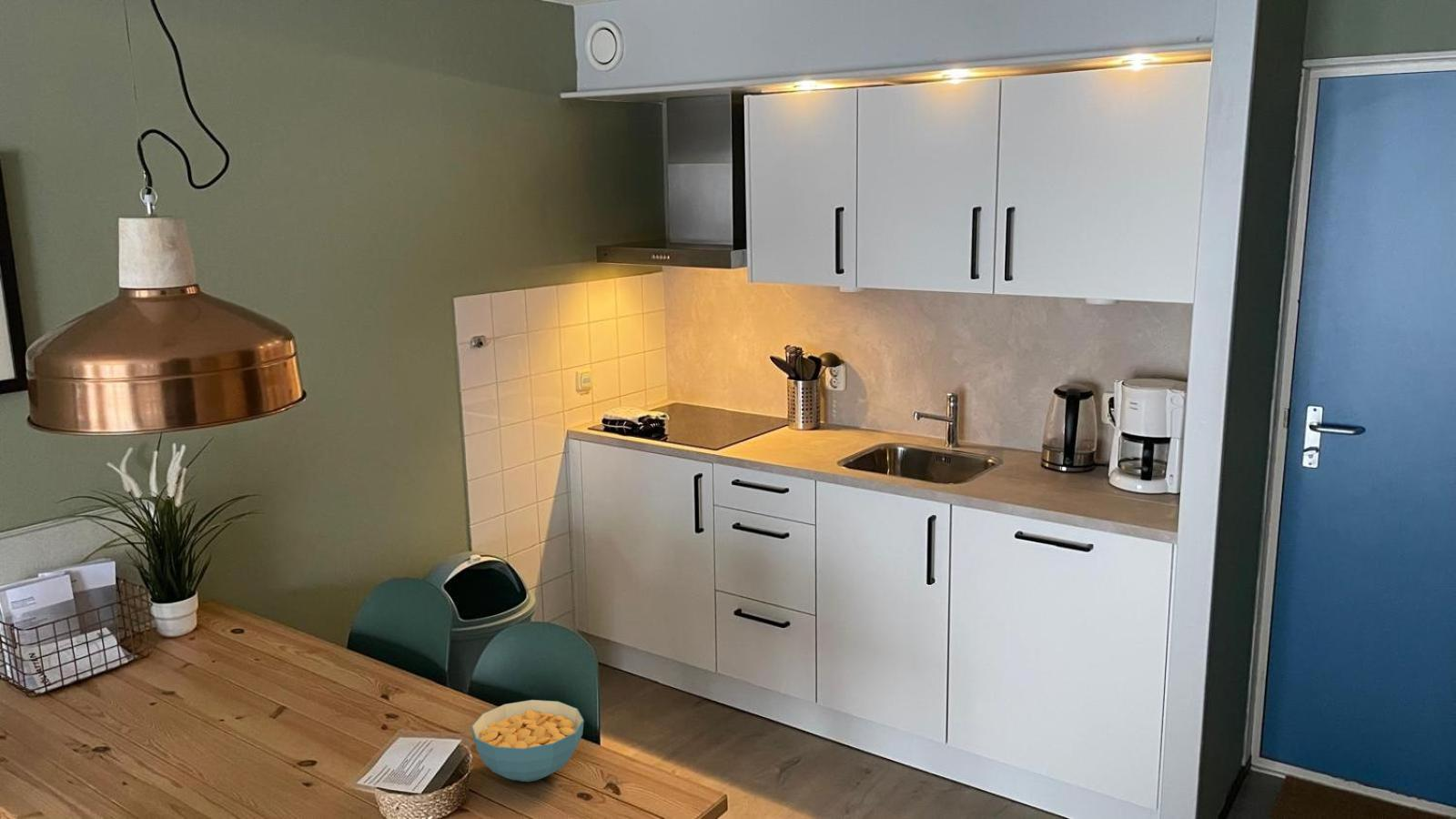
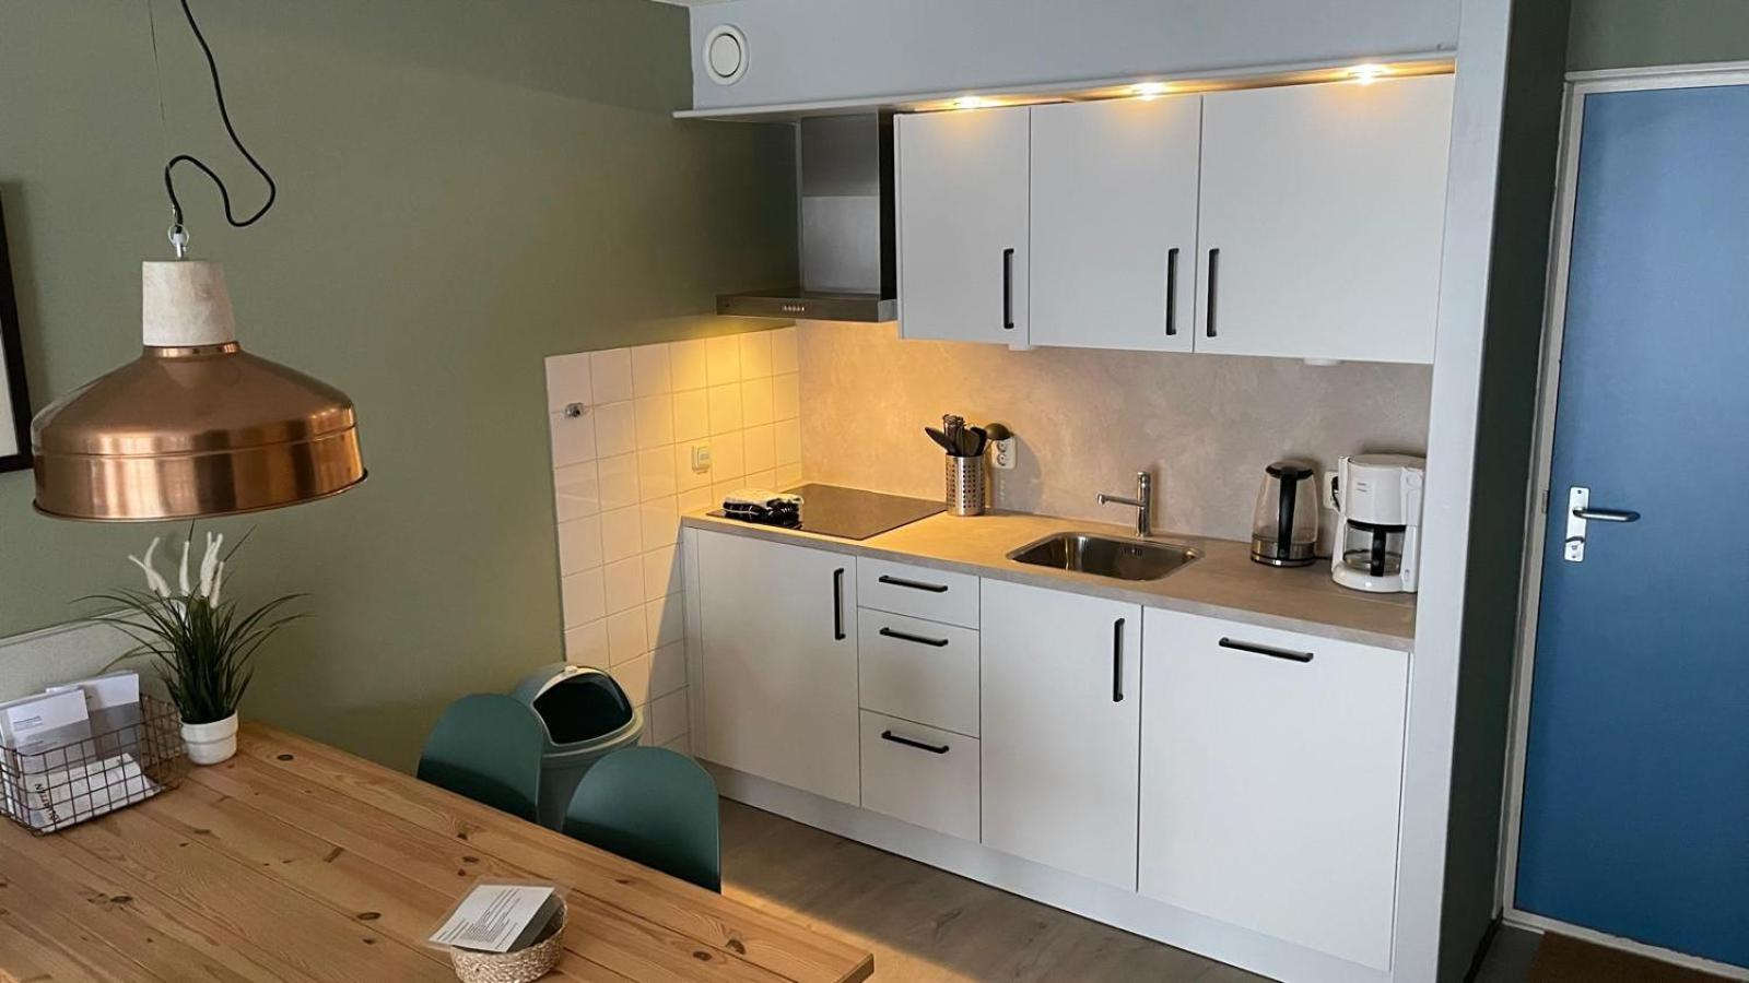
- cereal bowl [470,699,585,783]
